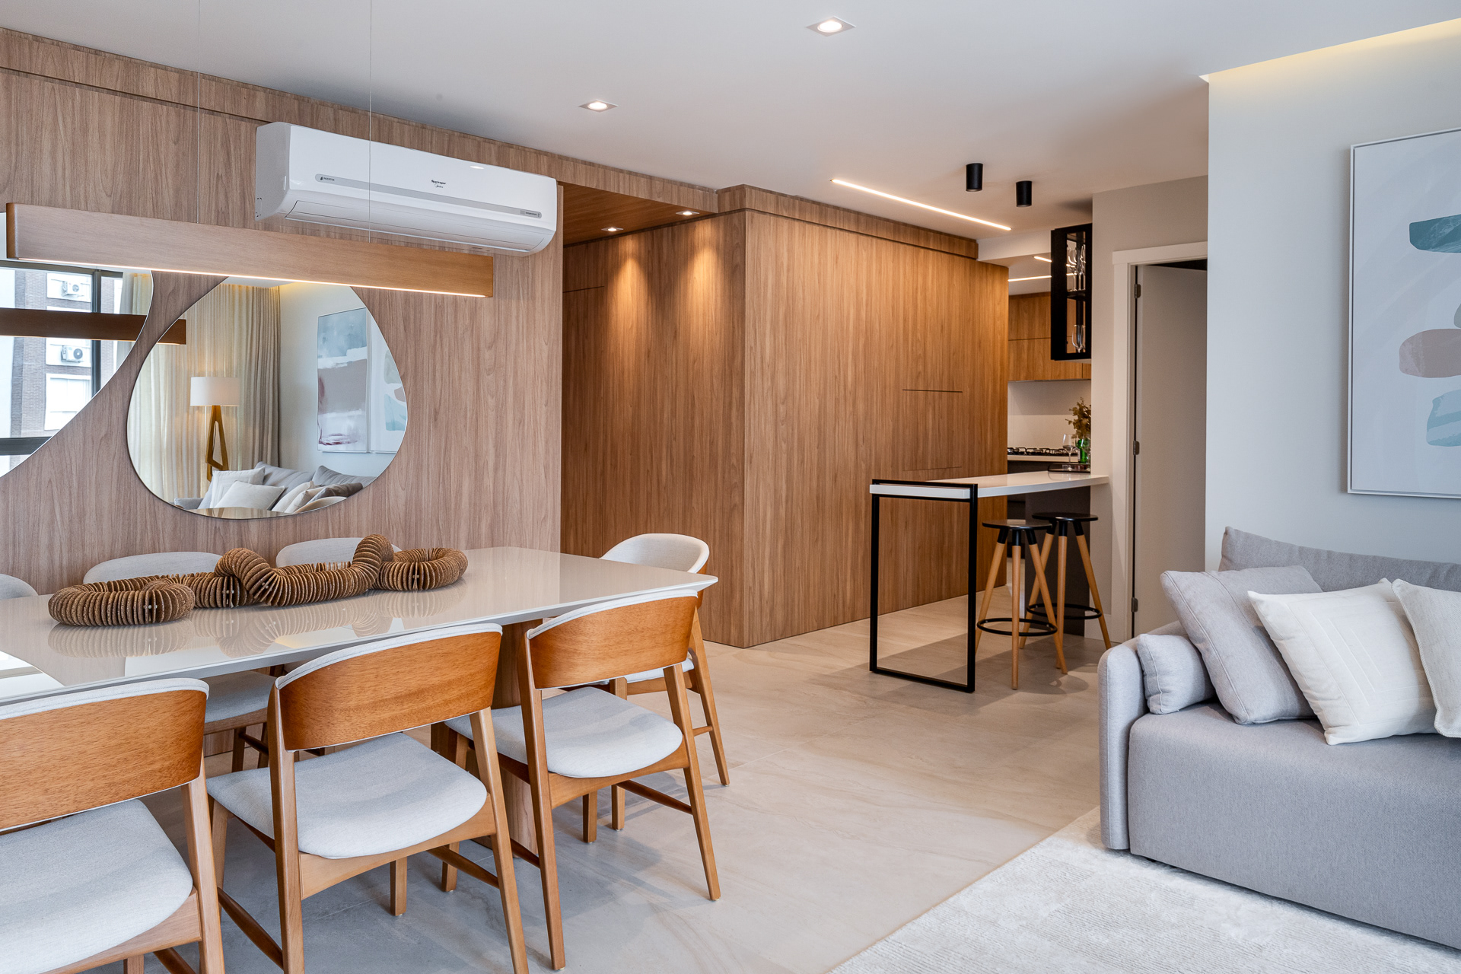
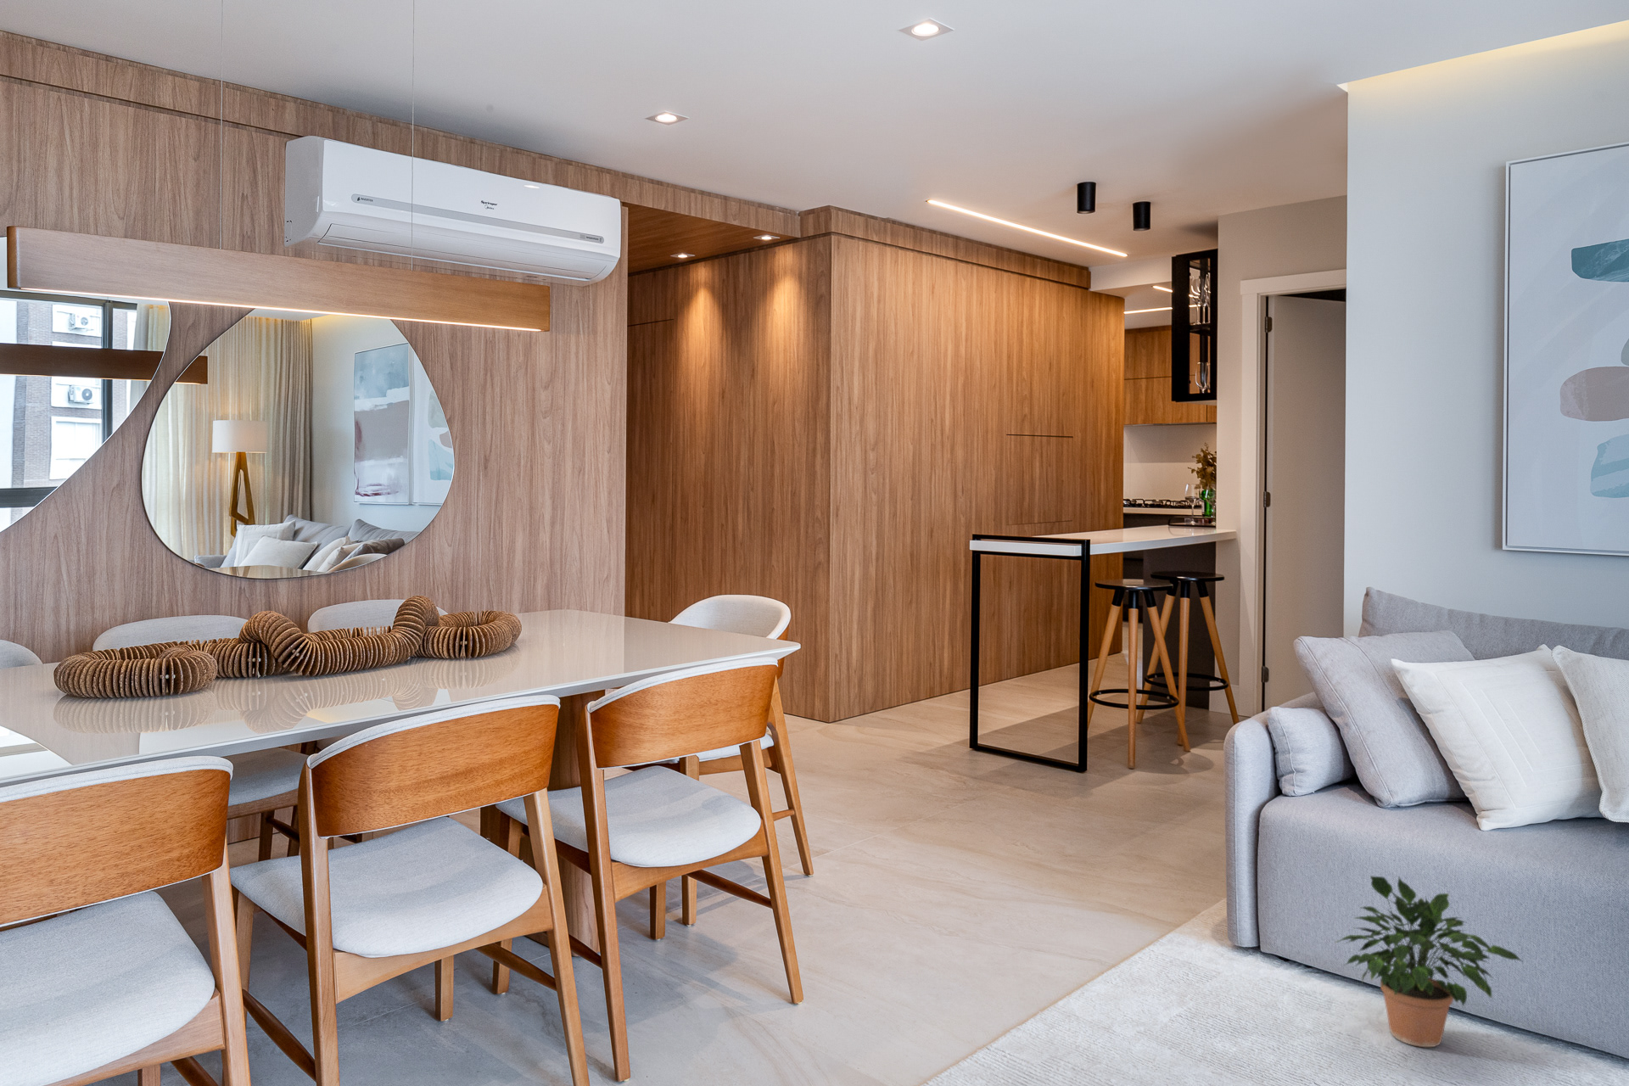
+ potted plant [1334,875,1524,1048]
